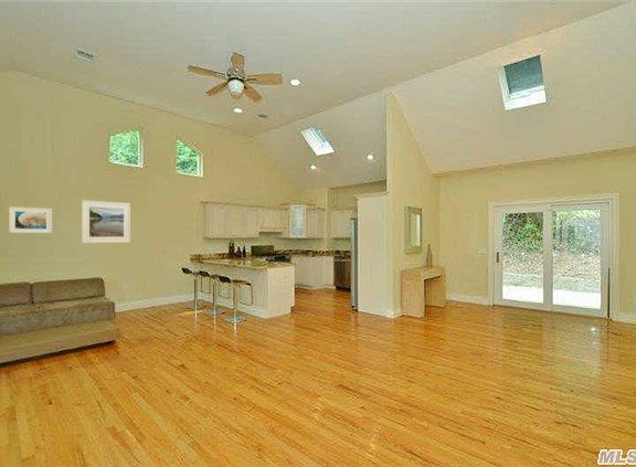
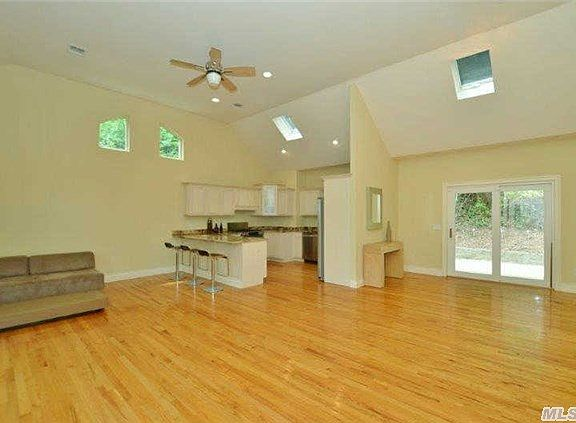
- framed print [81,199,131,244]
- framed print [8,205,53,234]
